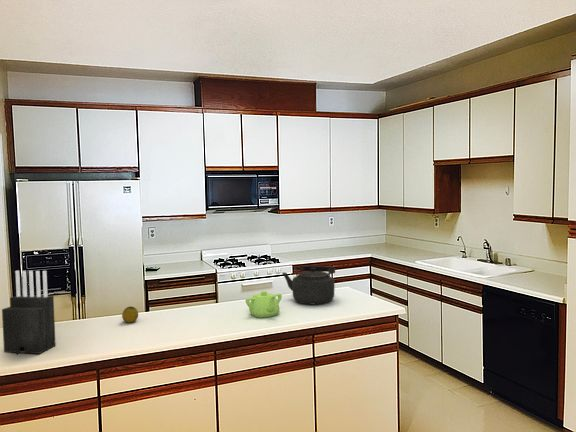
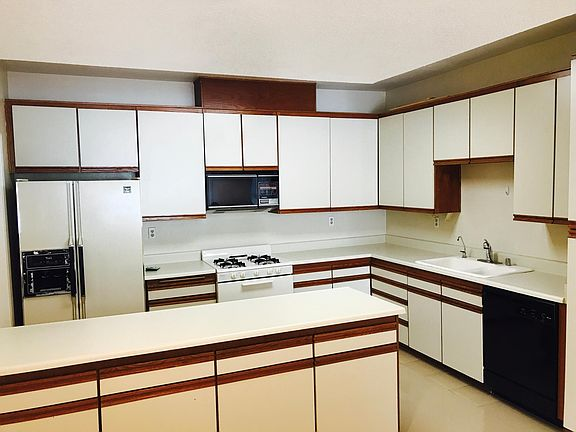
- kettle [281,265,336,305]
- fruit [121,306,139,324]
- teapot [245,290,283,318]
- knife block [1,270,57,356]
